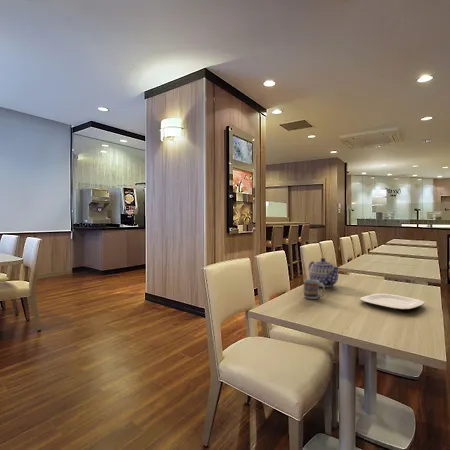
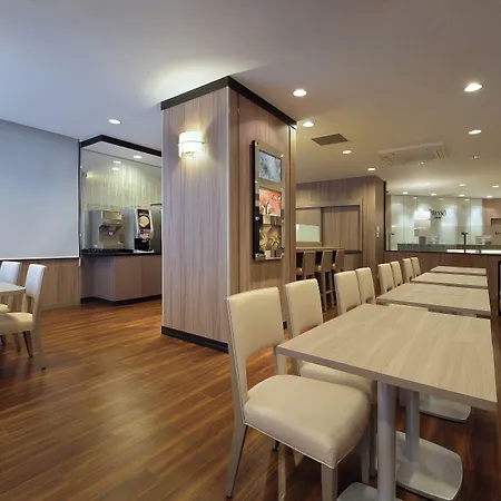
- cup [303,278,326,300]
- teapot [308,257,341,288]
- plate [359,293,426,311]
